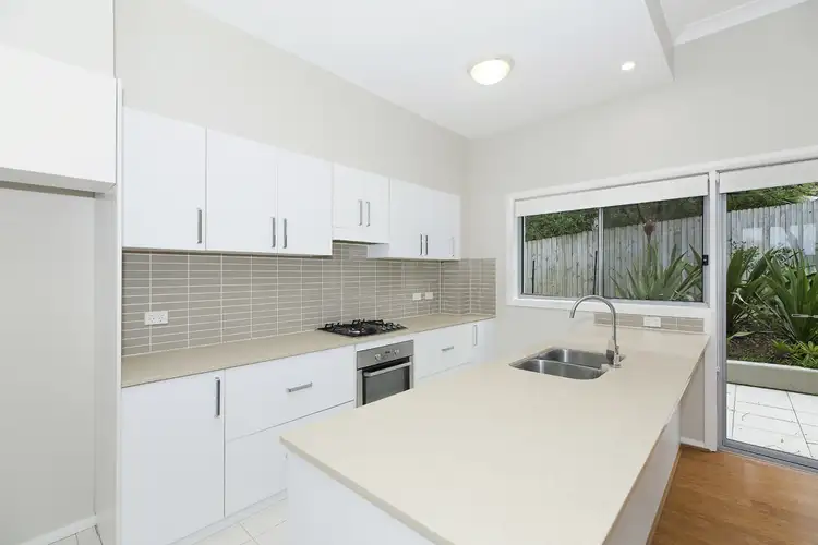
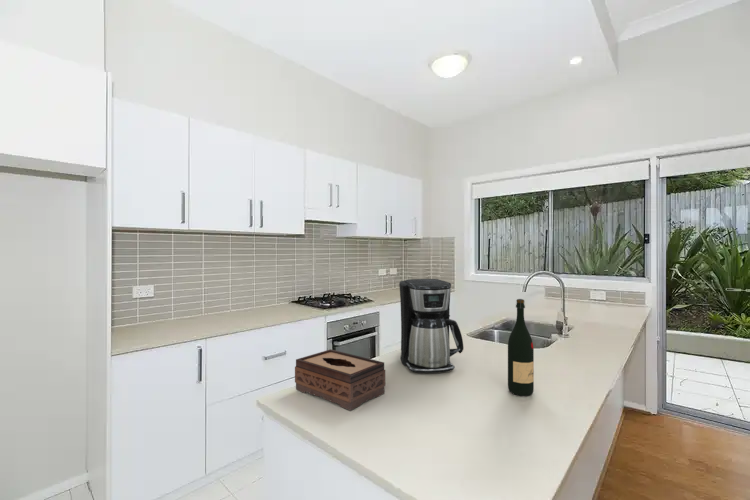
+ wine bottle [507,298,535,397]
+ coffee maker [398,278,464,374]
+ tissue box [294,348,386,411]
